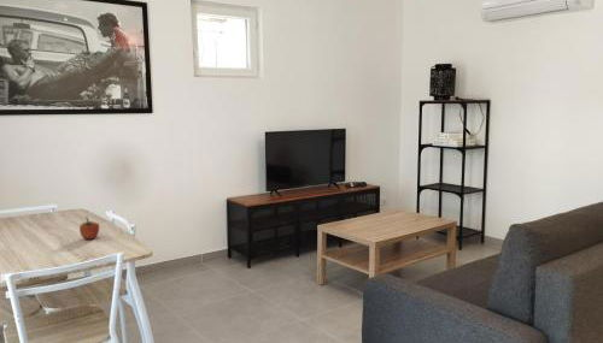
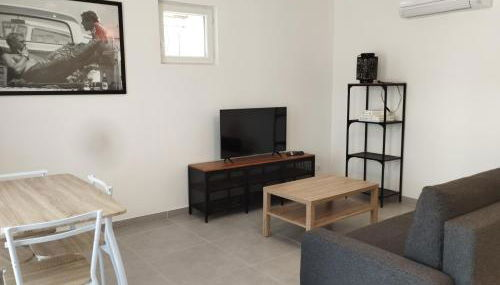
- apple [78,217,100,241]
